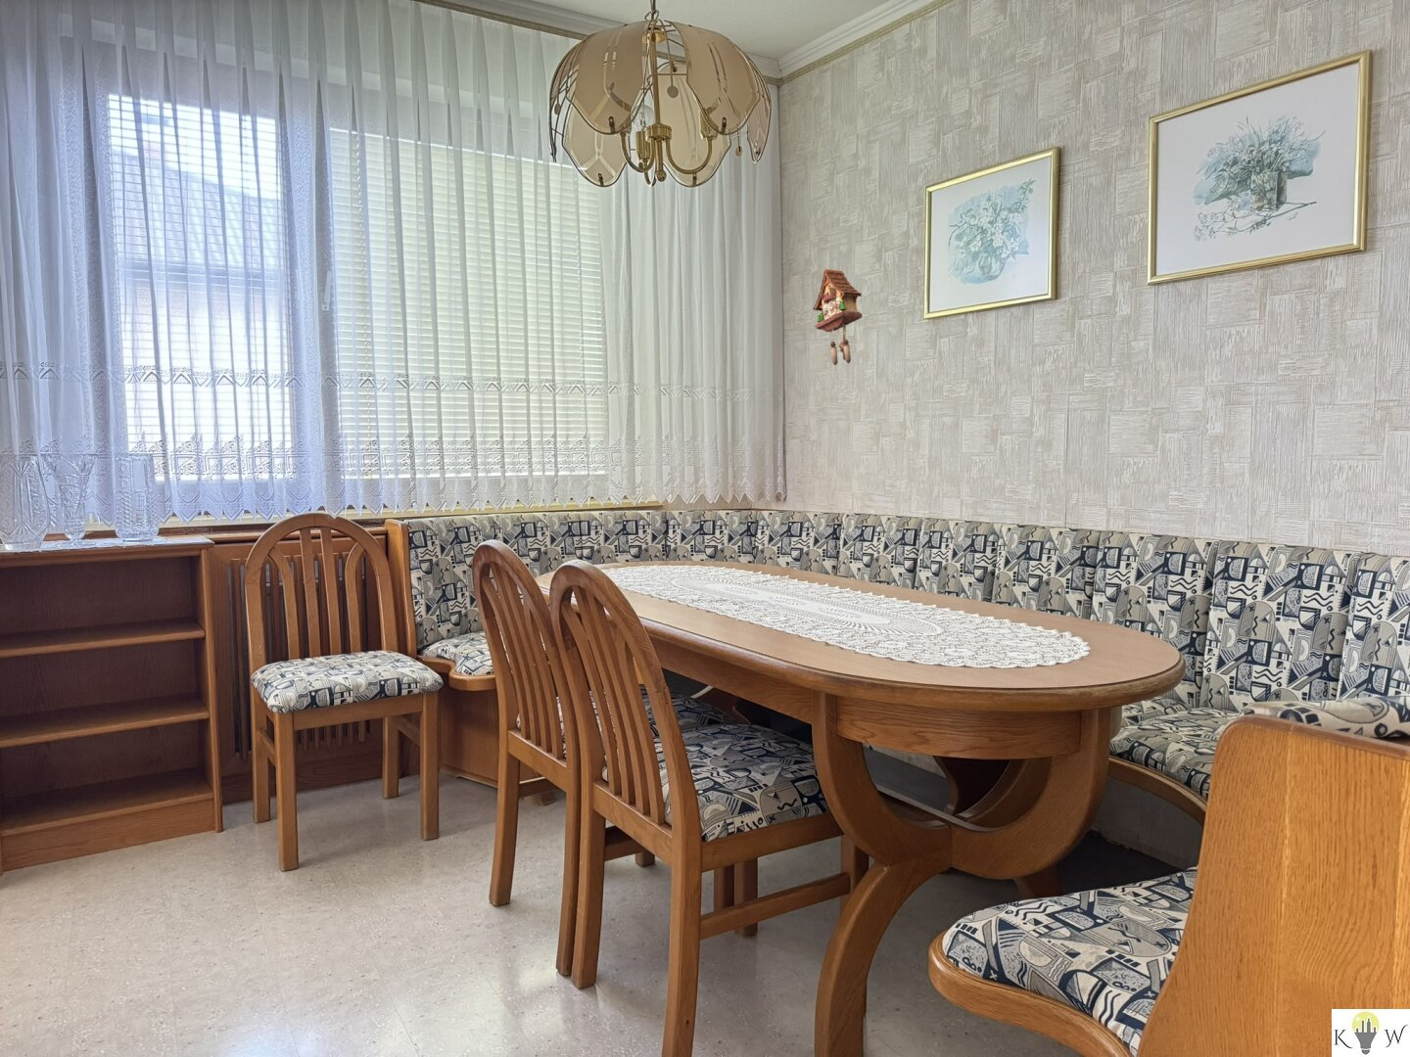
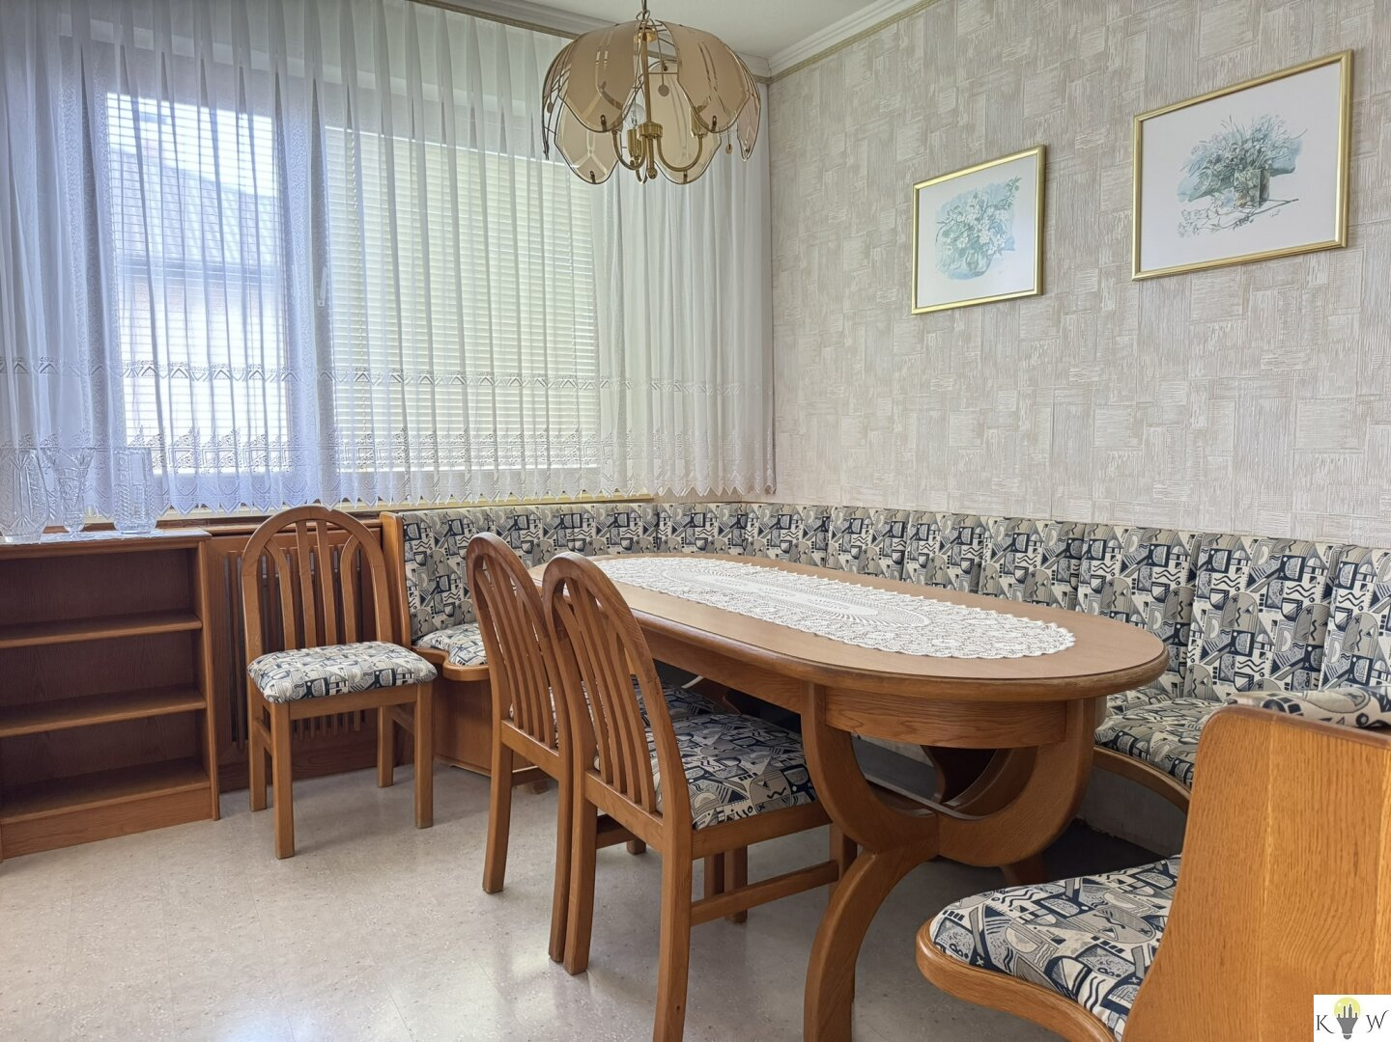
- cuckoo clock [812,269,863,366]
